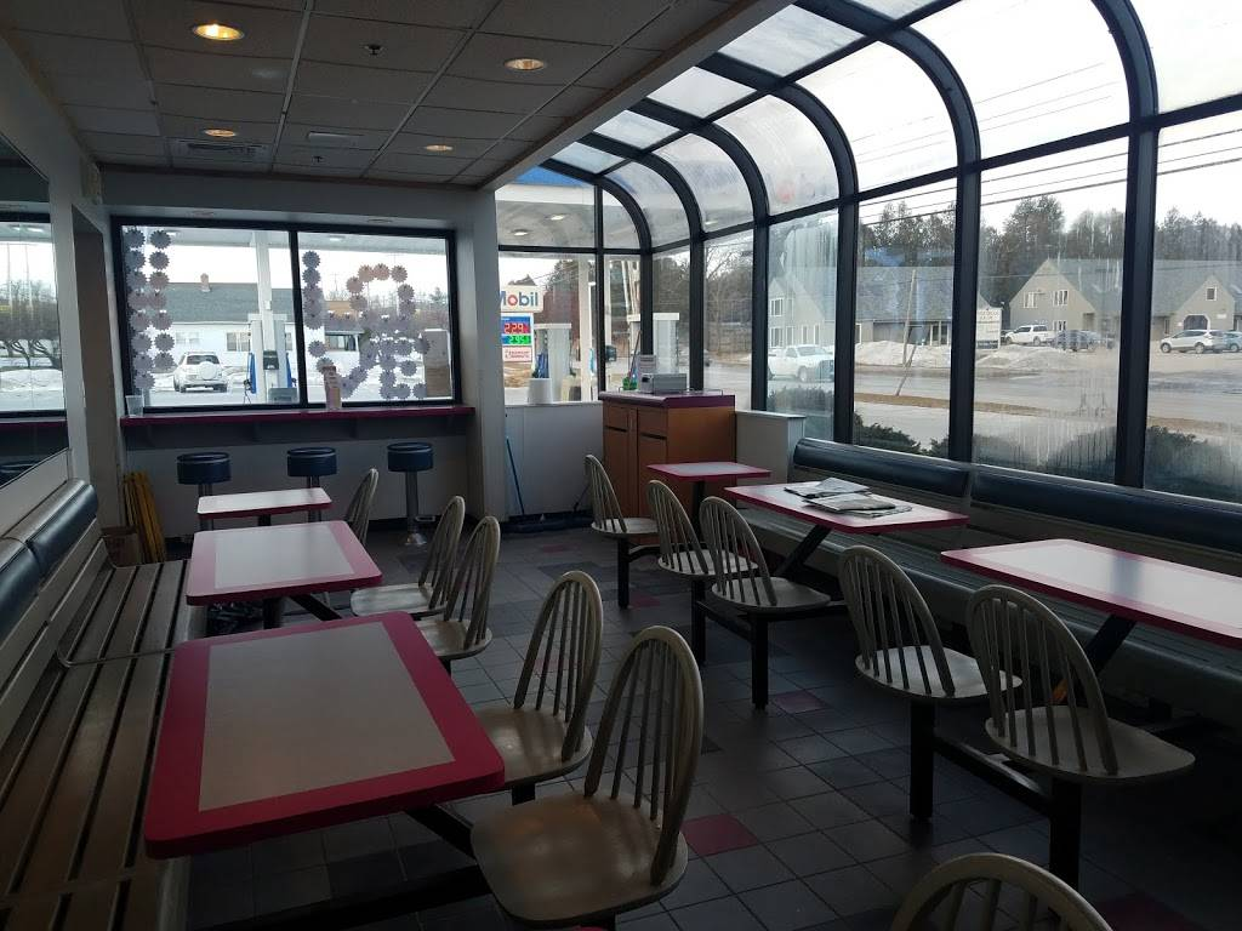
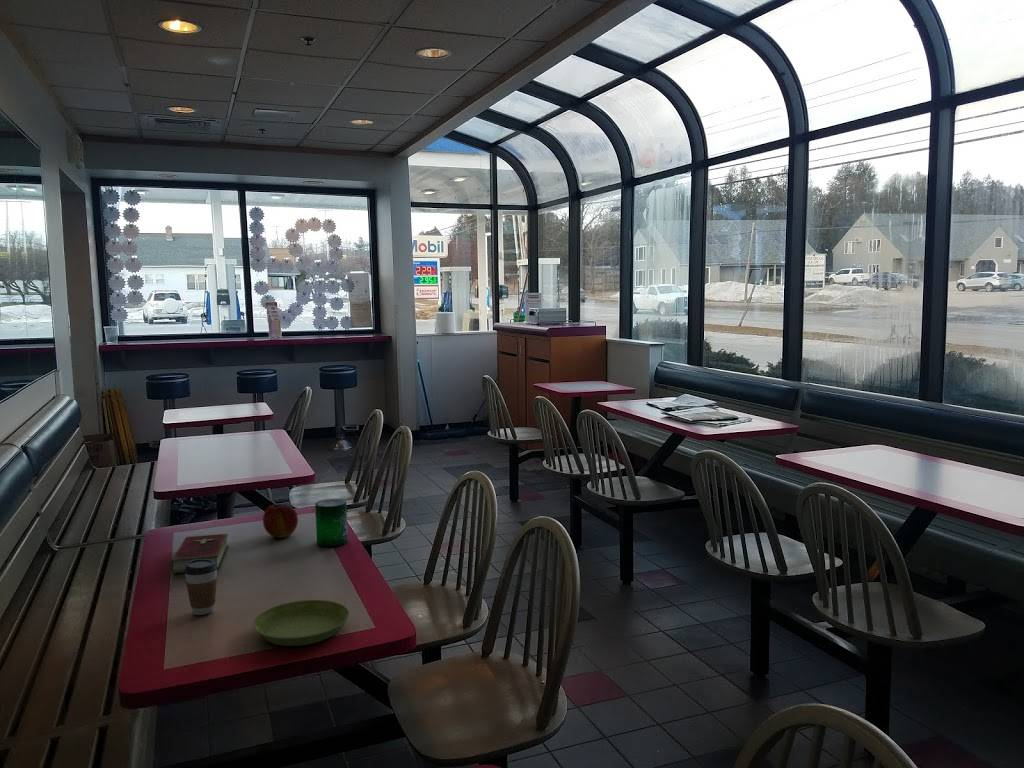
+ apple [262,503,299,539]
+ beverage can [314,498,349,548]
+ hardcover book [170,533,230,575]
+ saucer [252,599,350,647]
+ coffee cup [184,559,218,616]
